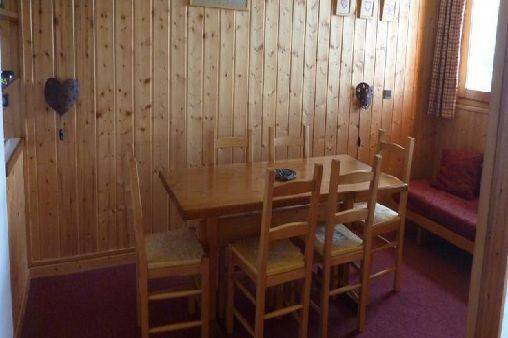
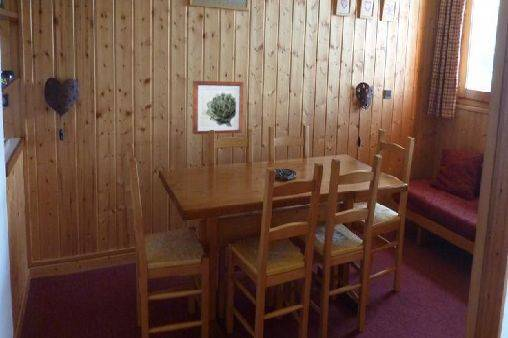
+ wall art [192,80,245,135]
